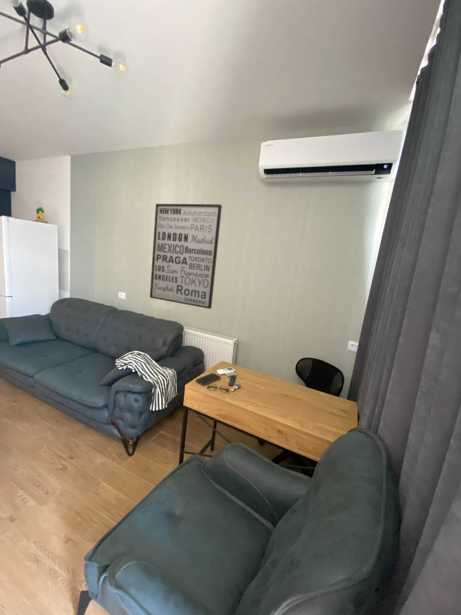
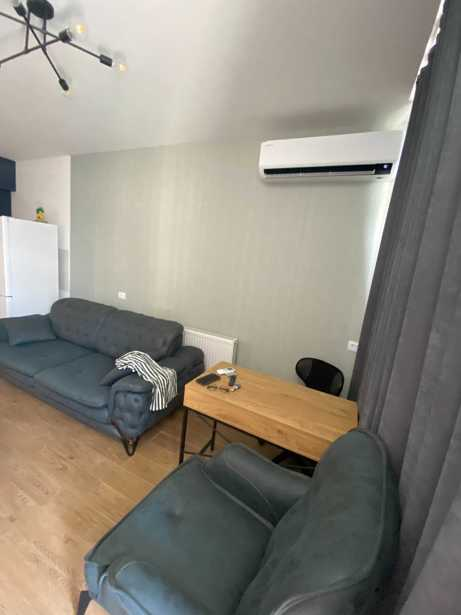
- wall art [149,203,223,310]
